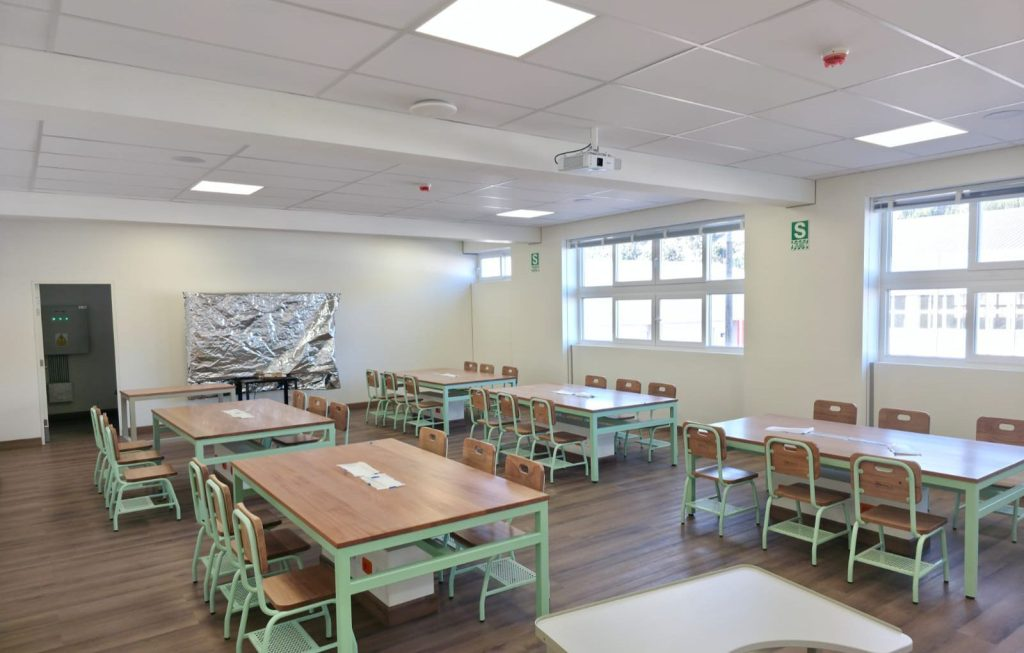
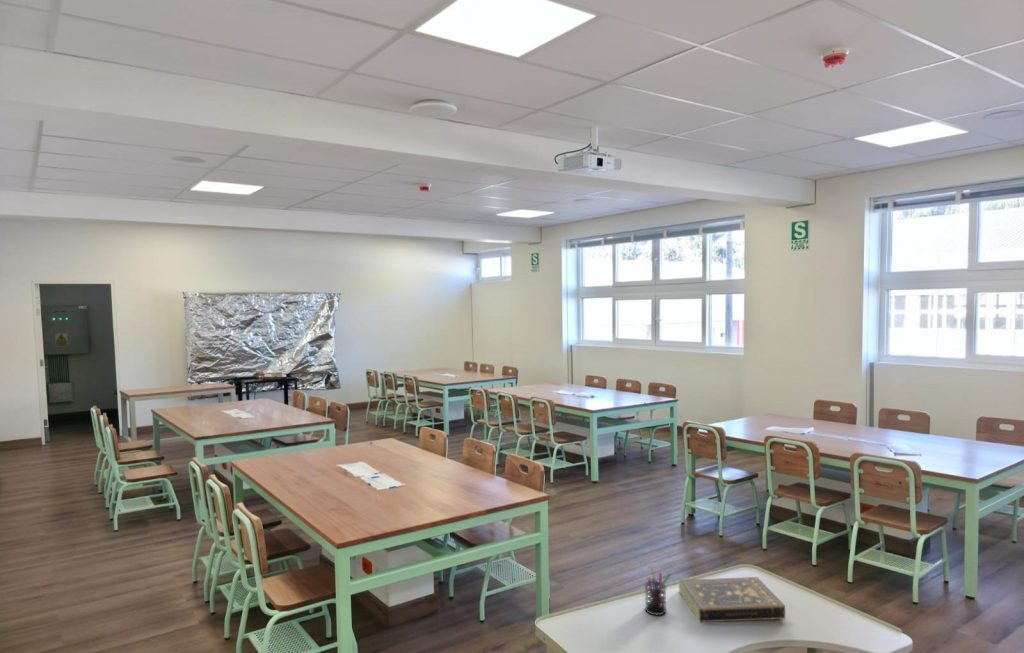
+ pen holder [644,566,671,616]
+ book [678,576,786,623]
